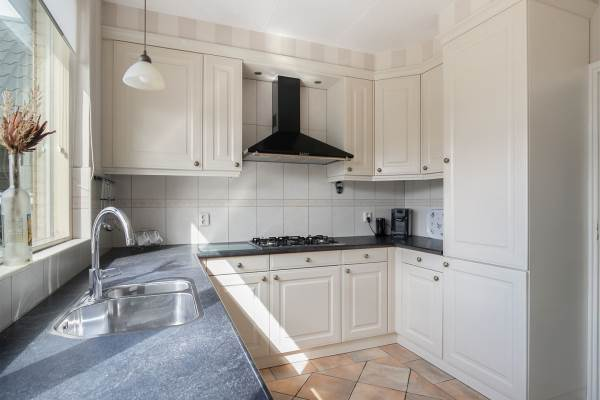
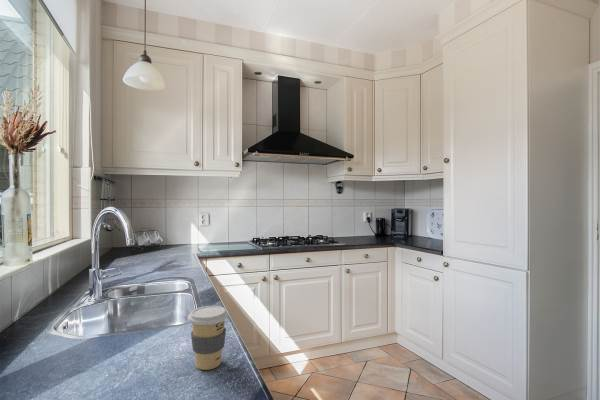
+ coffee cup [187,305,229,371]
